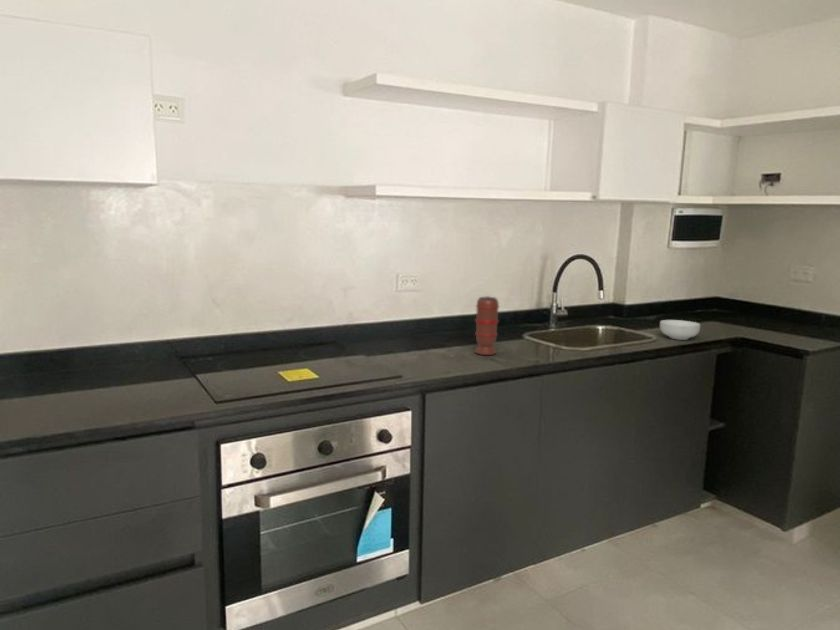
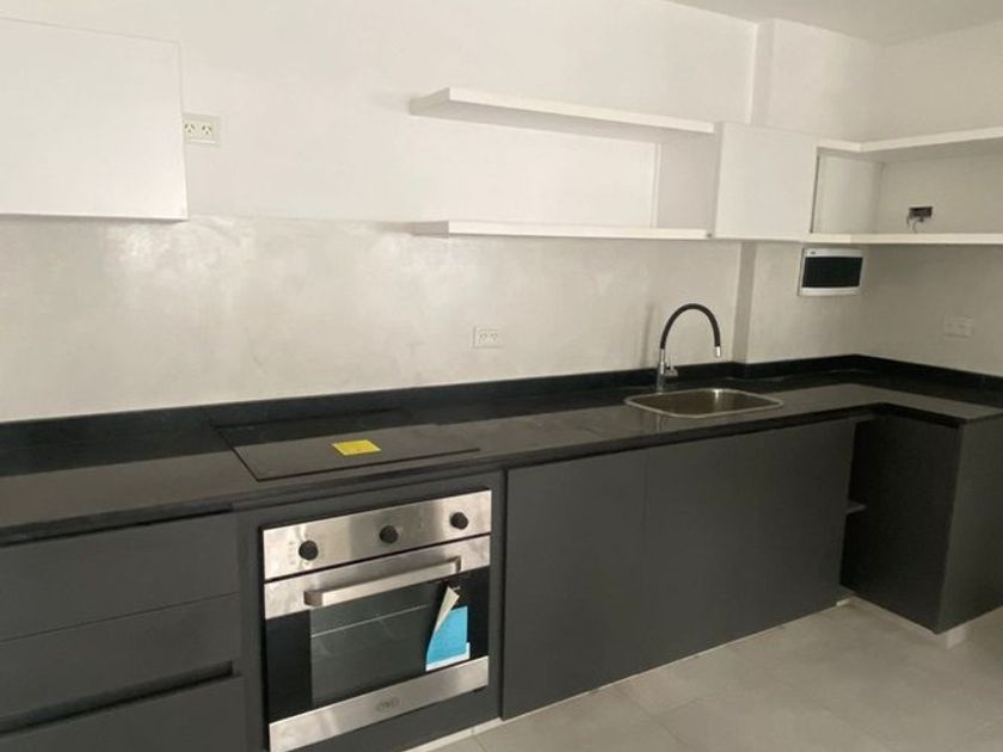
- cereal bowl [659,319,701,341]
- spice grinder [474,295,500,356]
